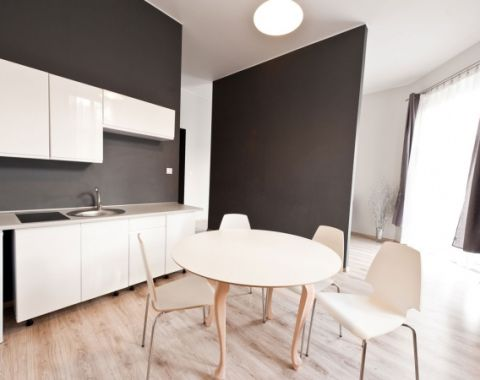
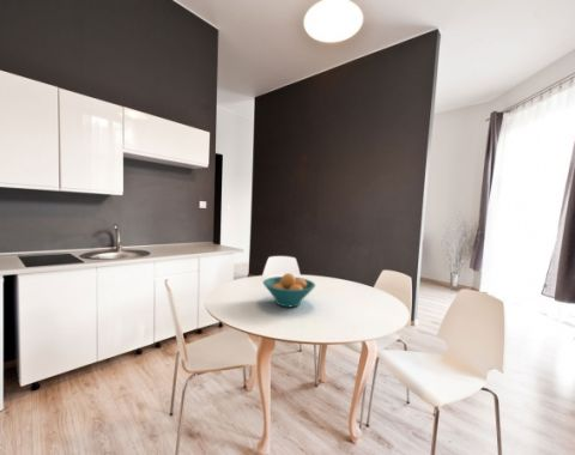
+ fruit bowl [262,272,316,308]
